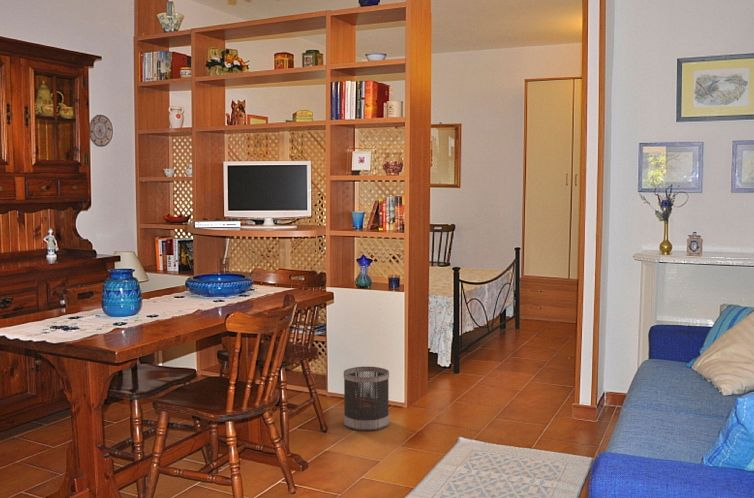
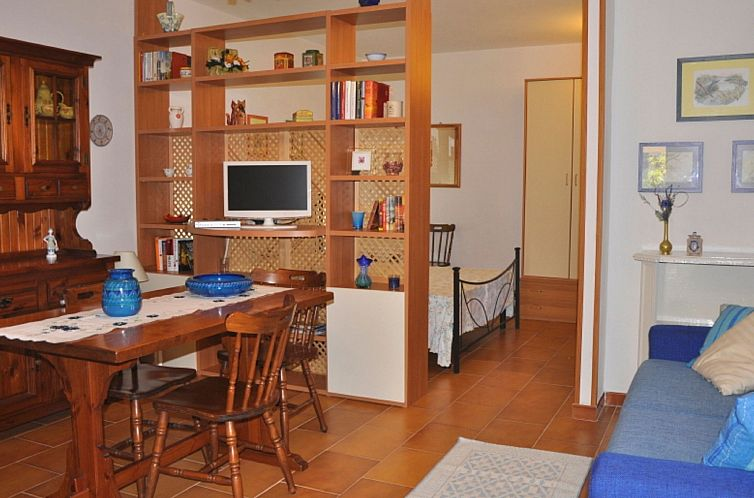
- wastebasket [343,366,390,432]
